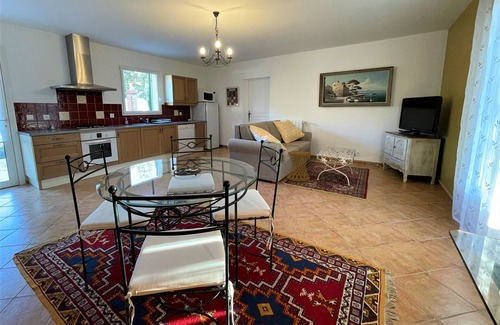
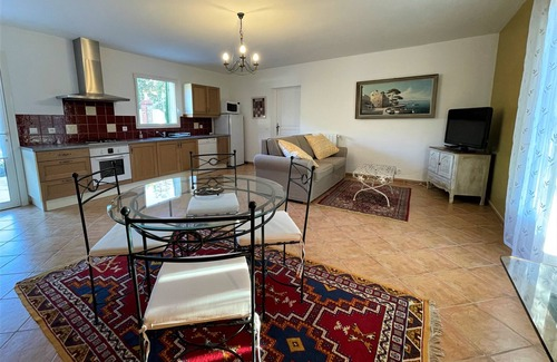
- side table [286,150,312,182]
